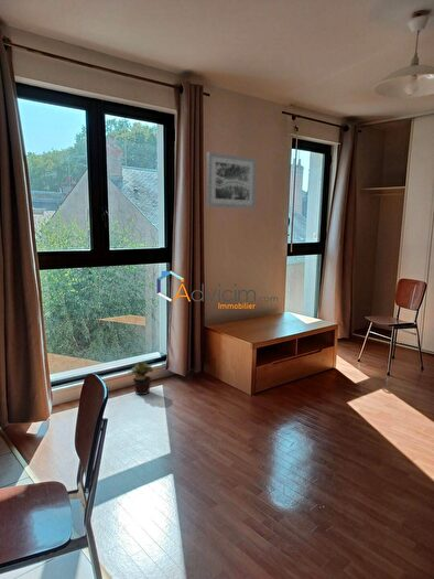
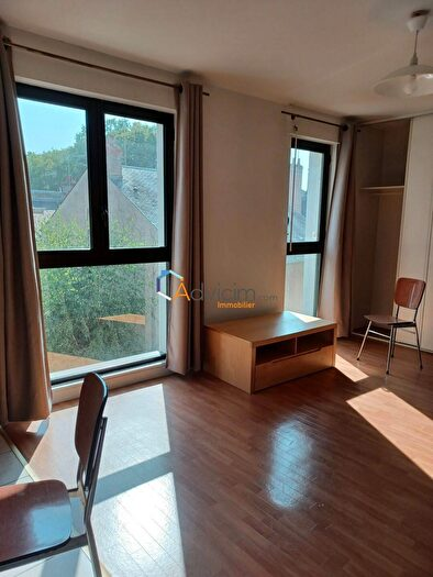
- potted plant [127,361,154,396]
- wall art [205,151,258,210]
